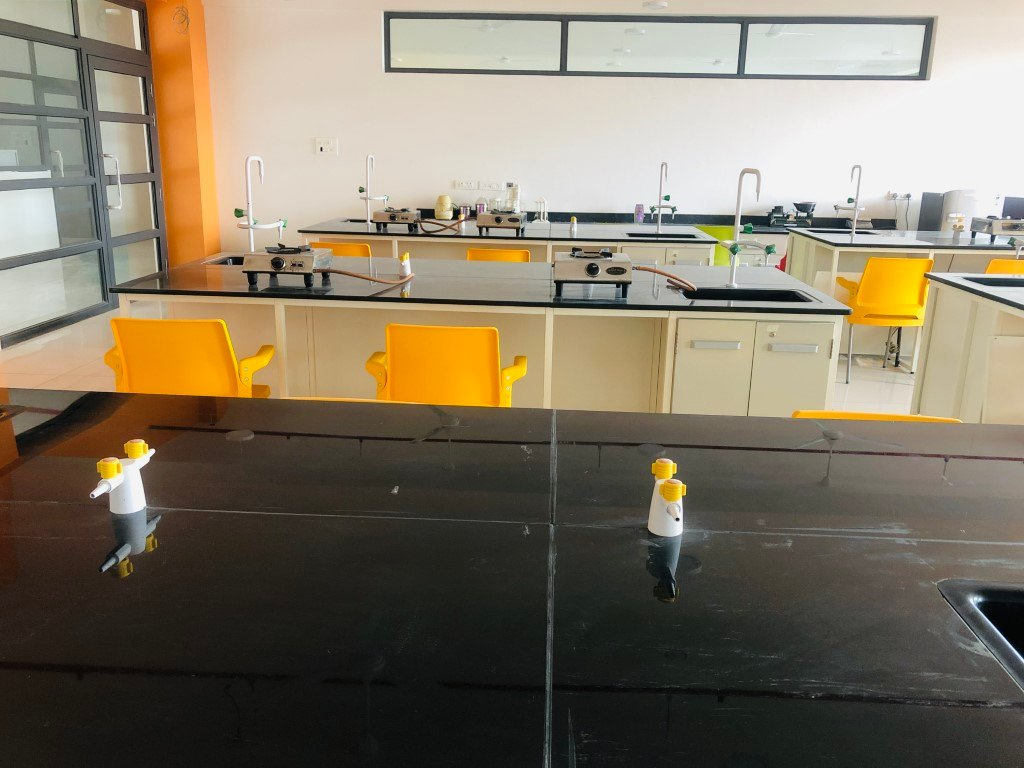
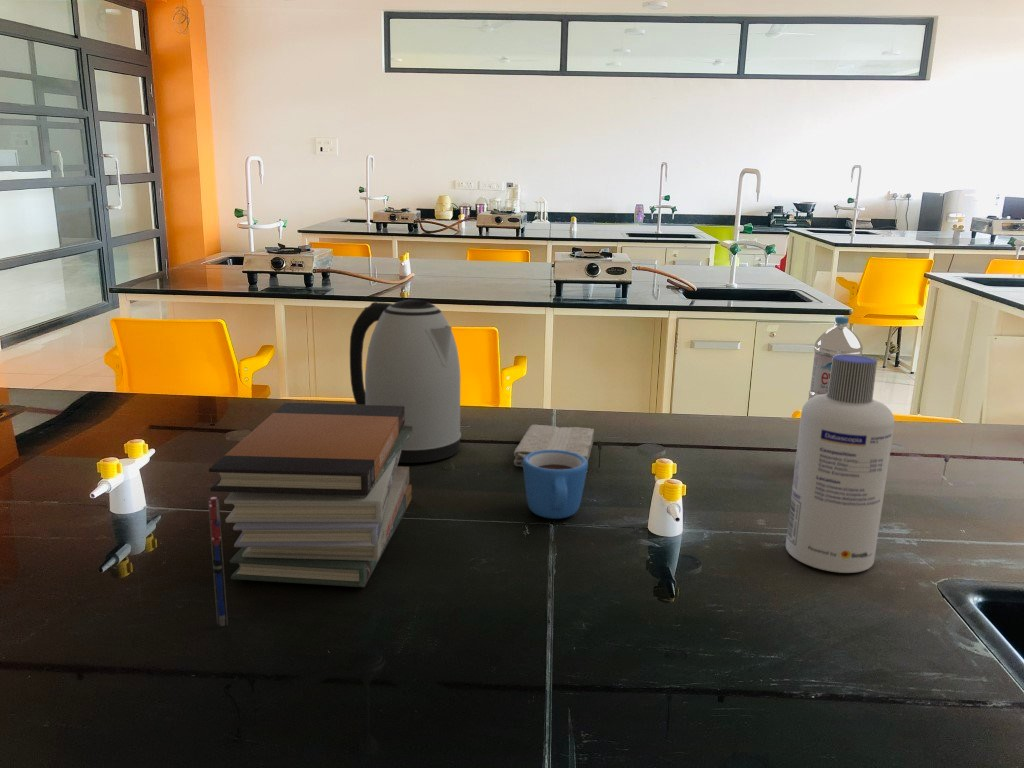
+ kettle [349,299,462,464]
+ water bottle [807,315,864,400]
+ washcloth [513,424,595,468]
+ book stack [208,402,413,588]
+ mug [522,450,589,520]
+ screw cap bottle [785,355,895,574]
+ pen [207,496,229,627]
